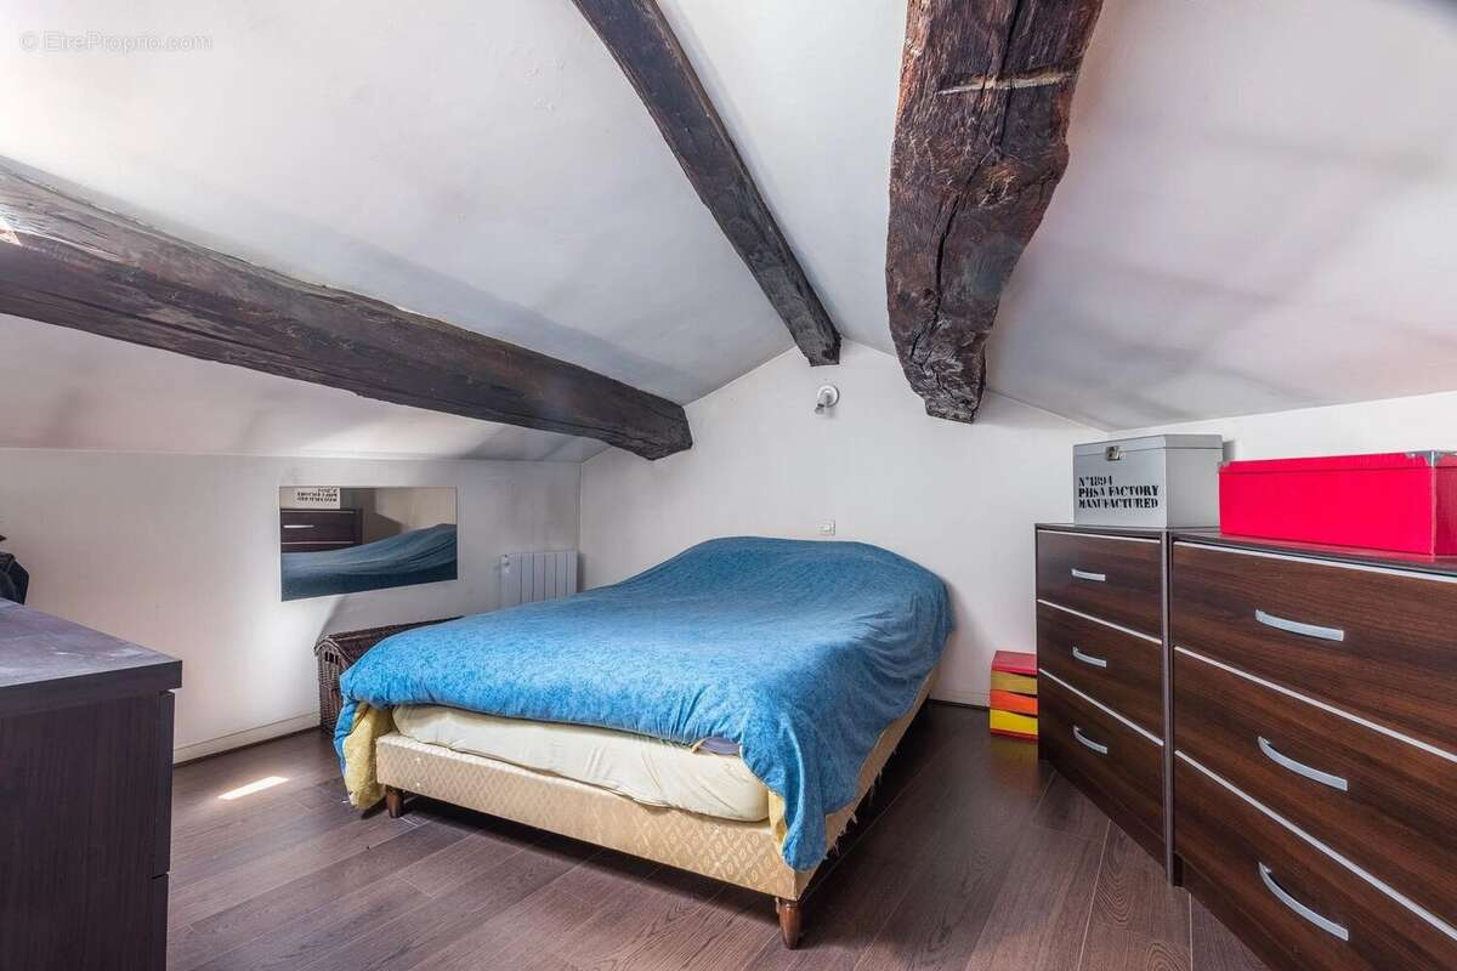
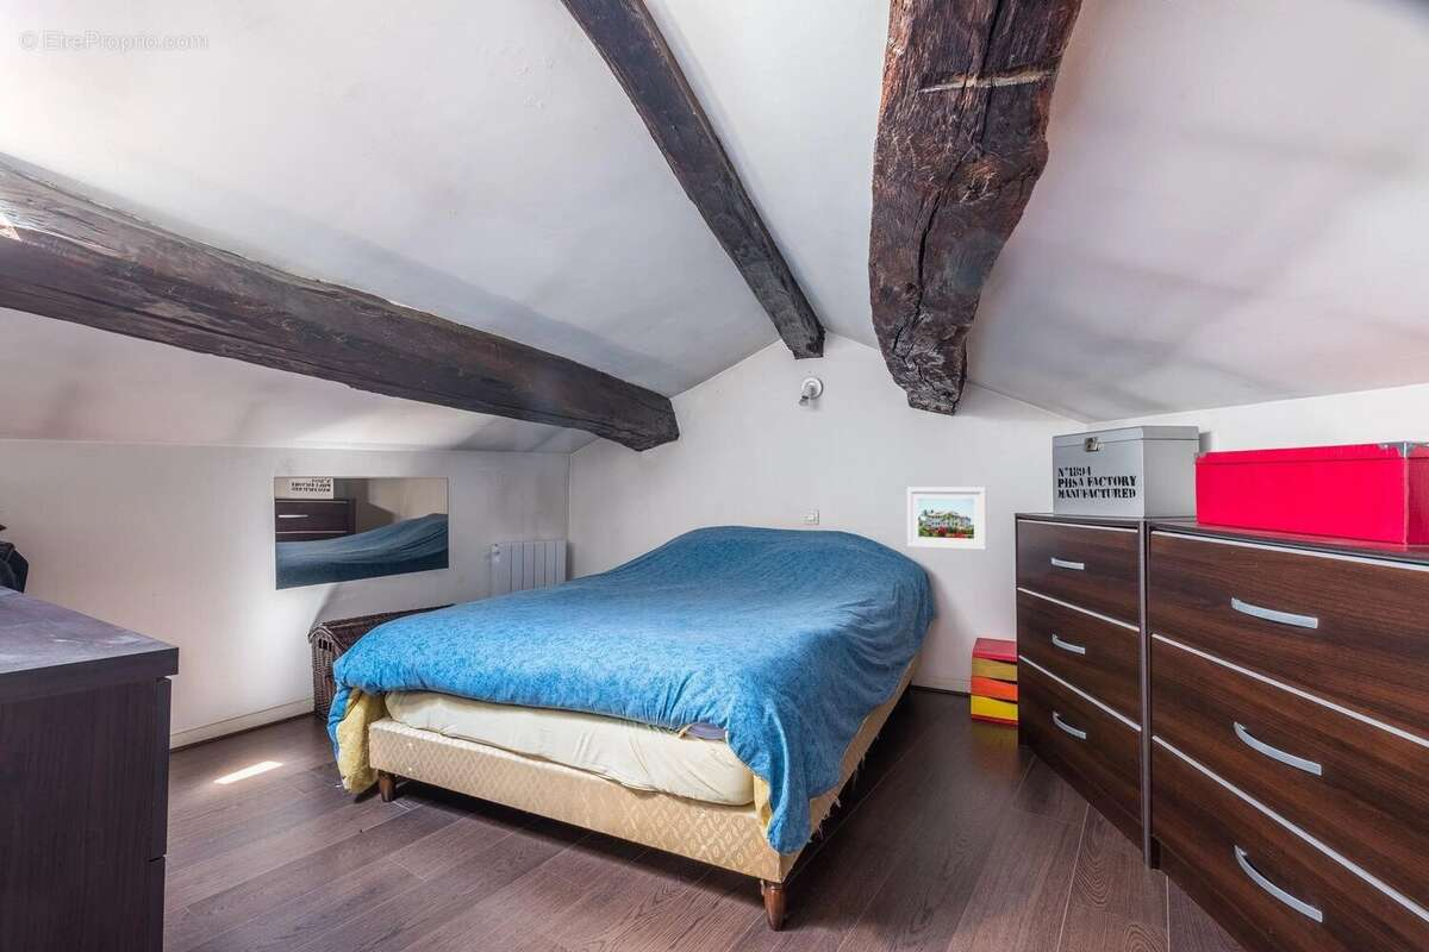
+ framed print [906,487,987,551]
